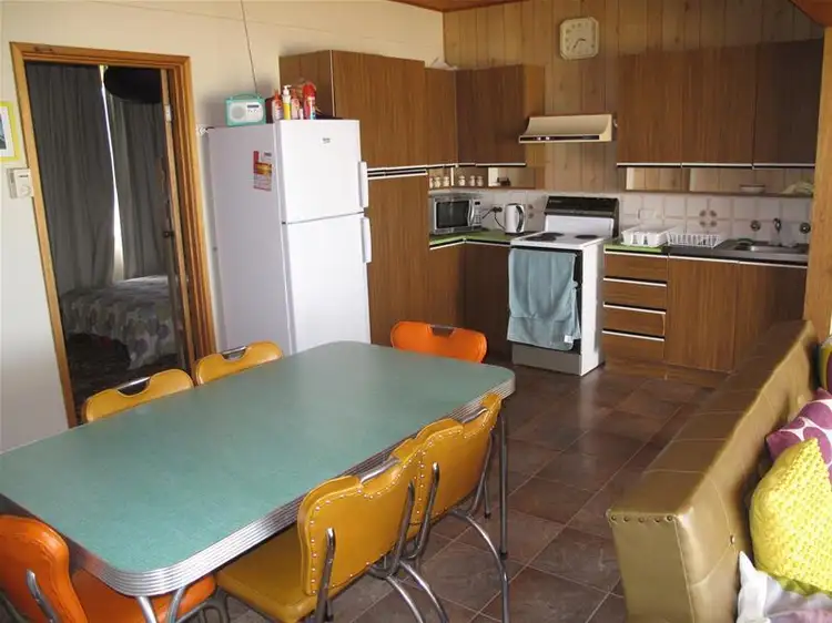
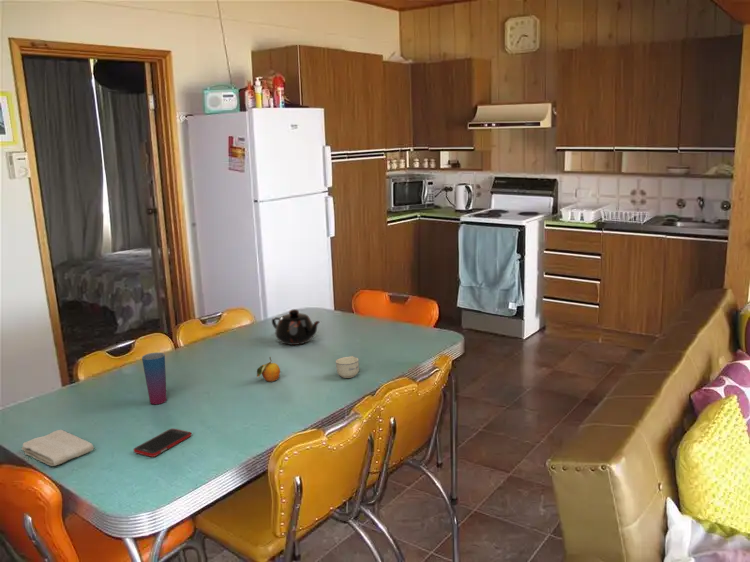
+ cell phone [133,428,192,458]
+ washcloth [21,429,95,467]
+ fruit [256,356,281,383]
+ cup [141,352,168,405]
+ teapot [271,308,322,346]
+ cup [335,355,360,379]
